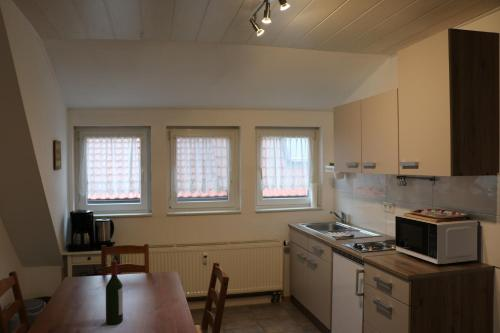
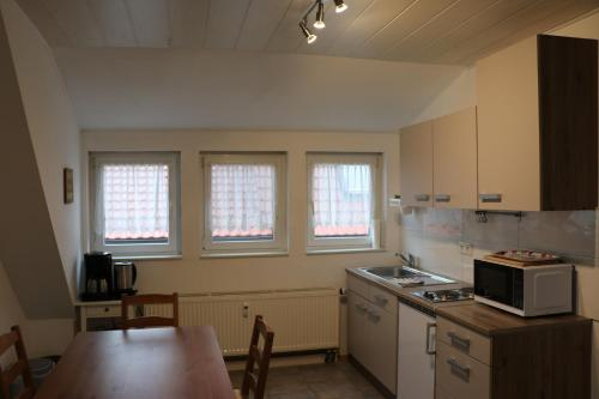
- wine bottle [105,259,124,326]
